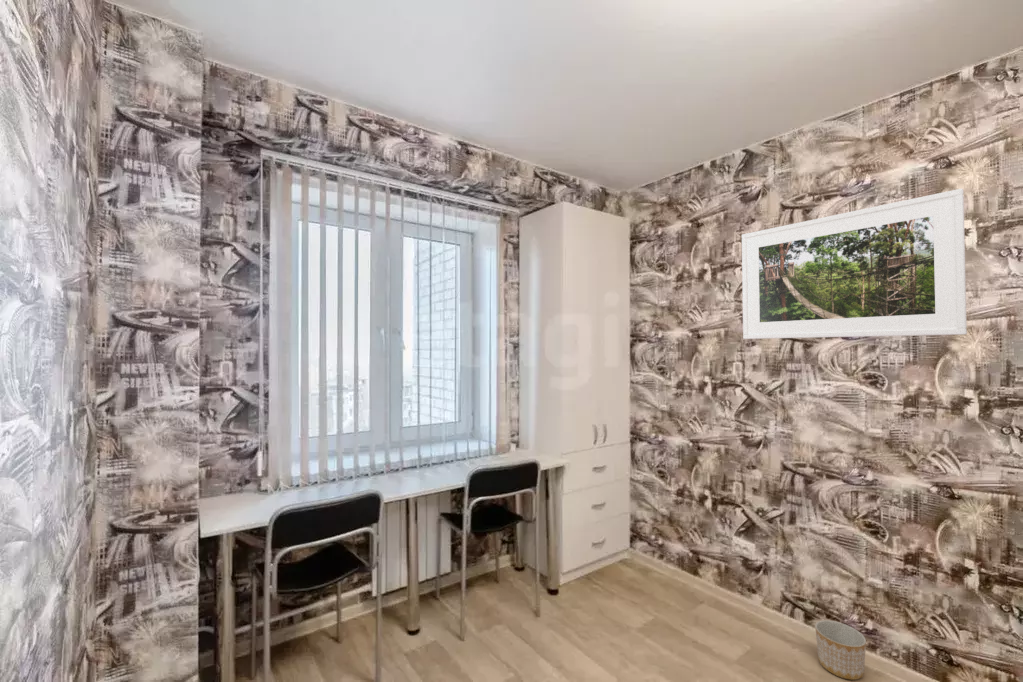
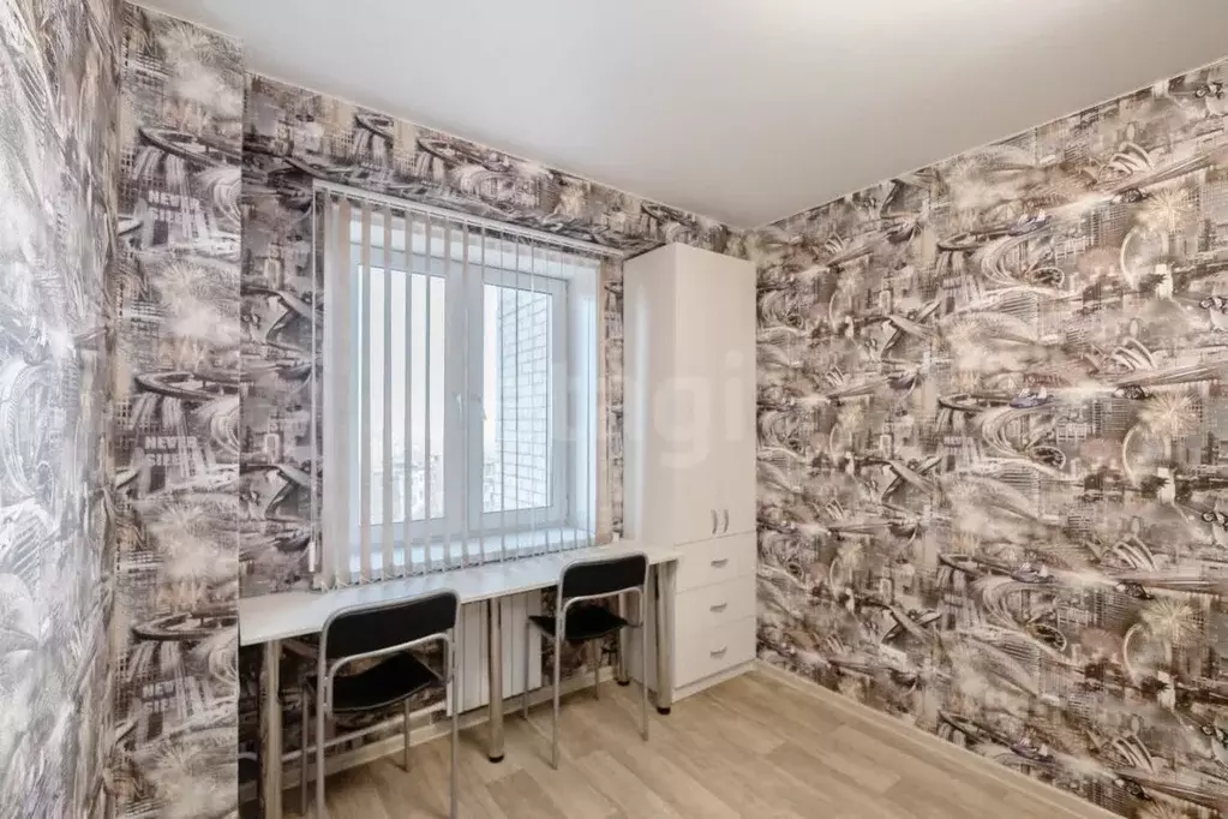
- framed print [741,188,968,340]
- planter [814,619,867,681]
